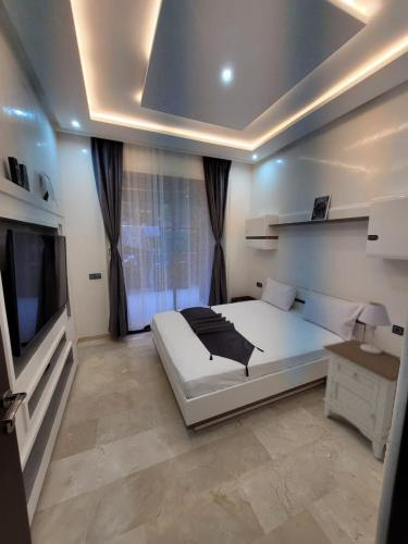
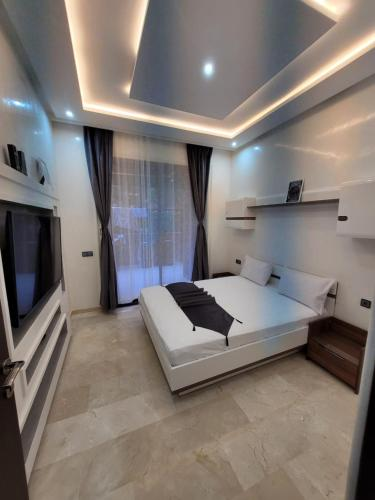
- nightstand [321,338,401,460]
- table lamp [357,301,393,354]
